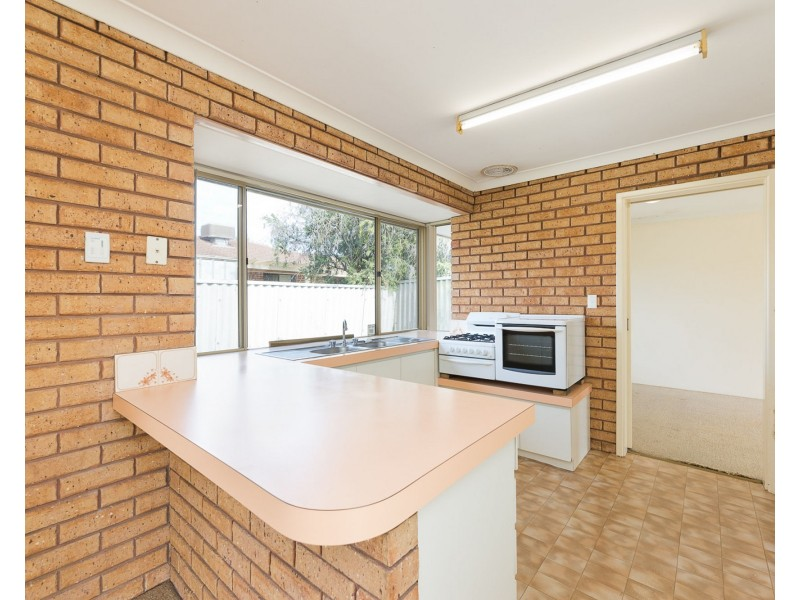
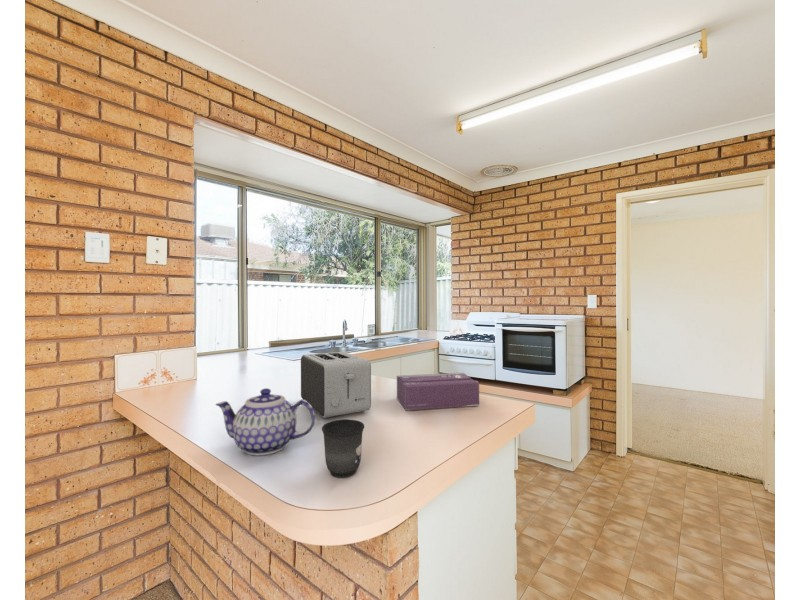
+ teapot [214,387,316,456]
+ tissue box [396,372,480,411]
+ toaster [300,351,372,419]
+ mug [321,418,365,478]
